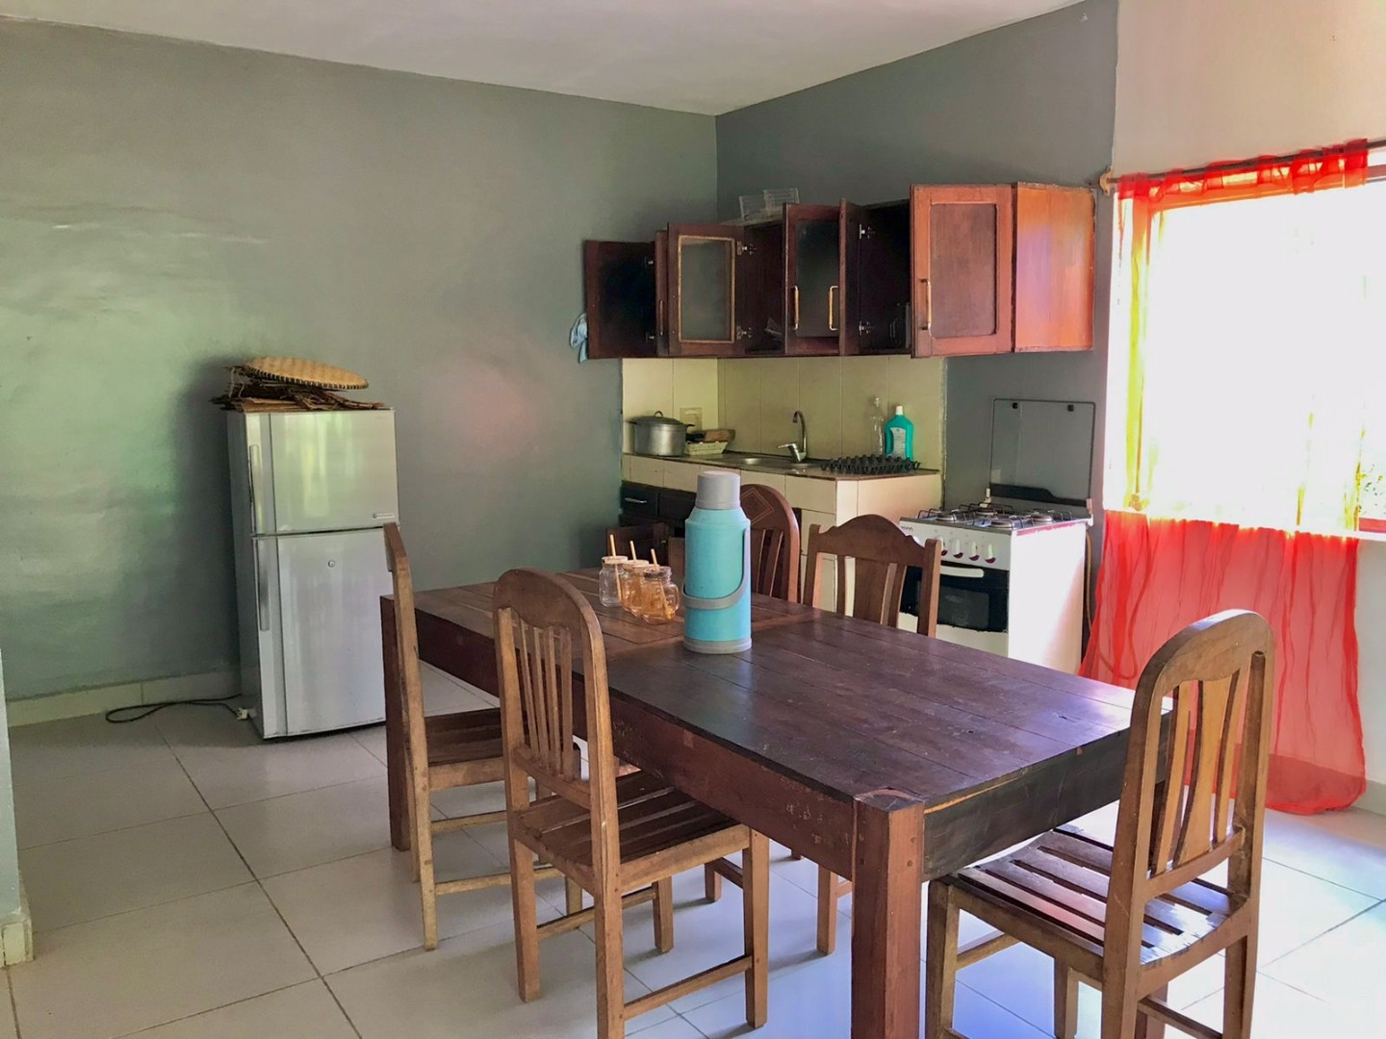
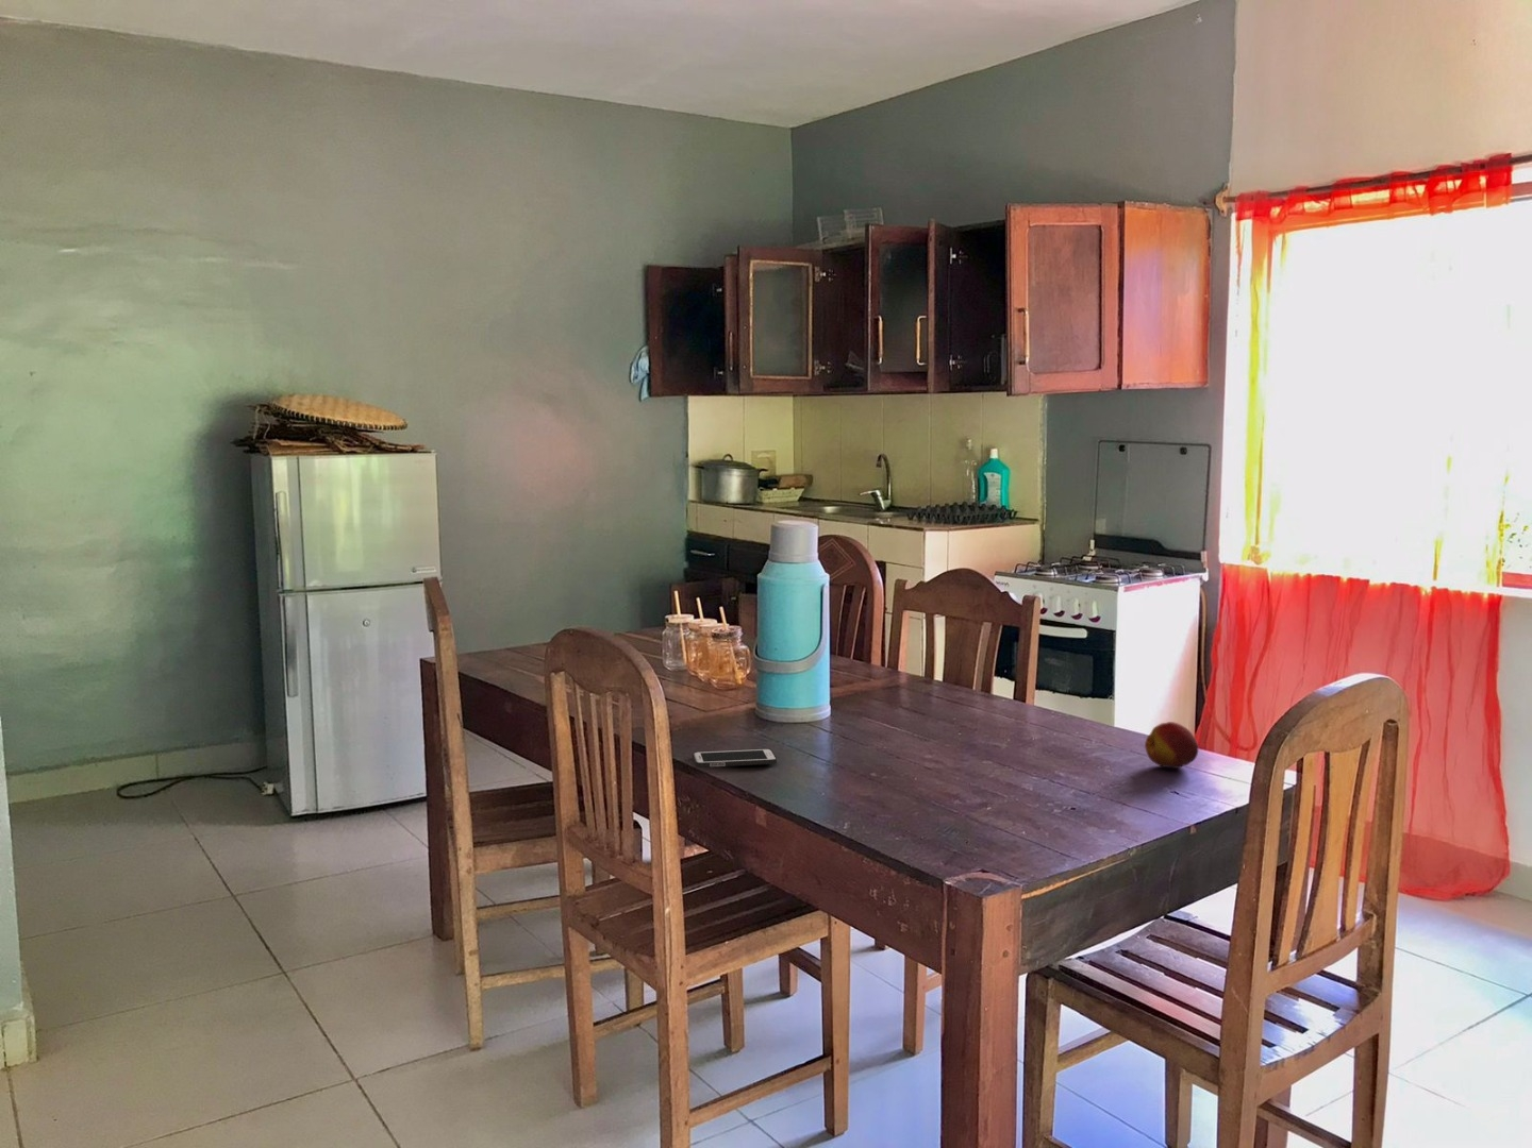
+ cell phone [691,748,779,768]
+ fruit [1144,721,1199,769]
